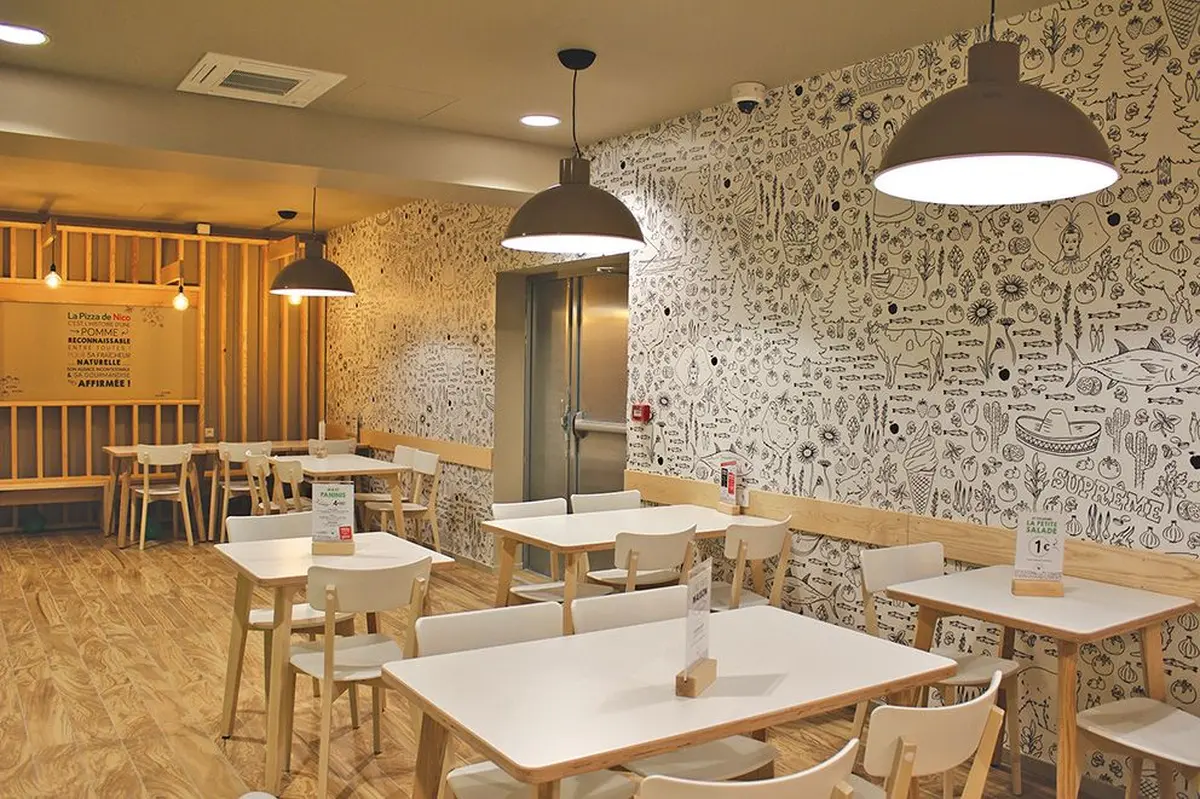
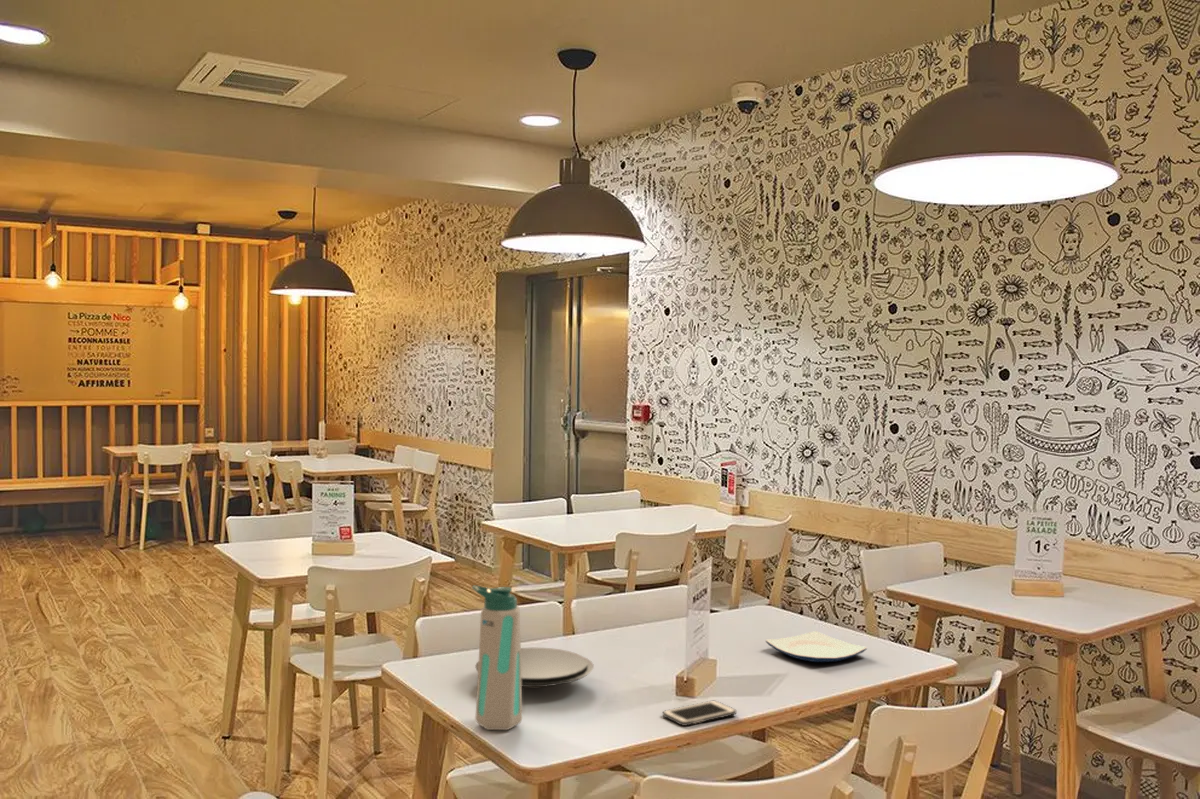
+ cell phone [662,700,737,727]
+ plate [765,630,868,663]
+ water bottle [471,584,523,731]
+ plate [474,647,595,688]
